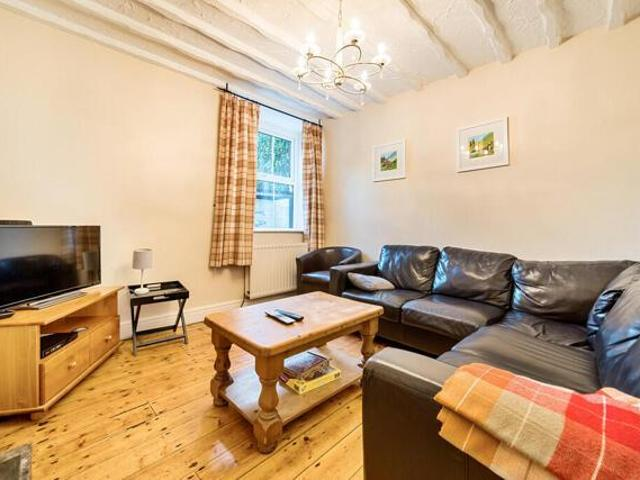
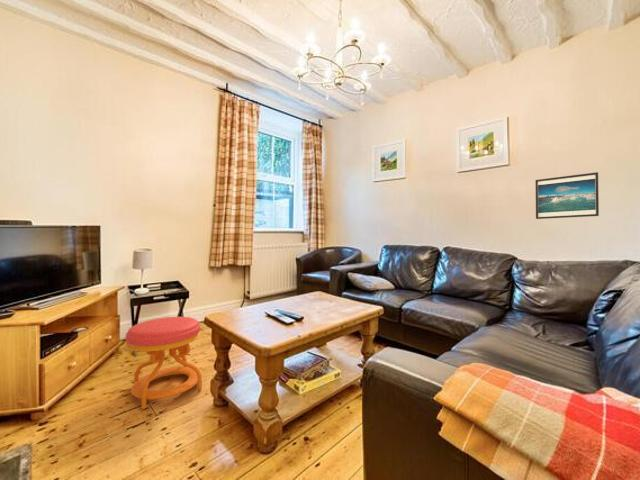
+ stool [125,316,203,410]
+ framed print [534,171,600,220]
